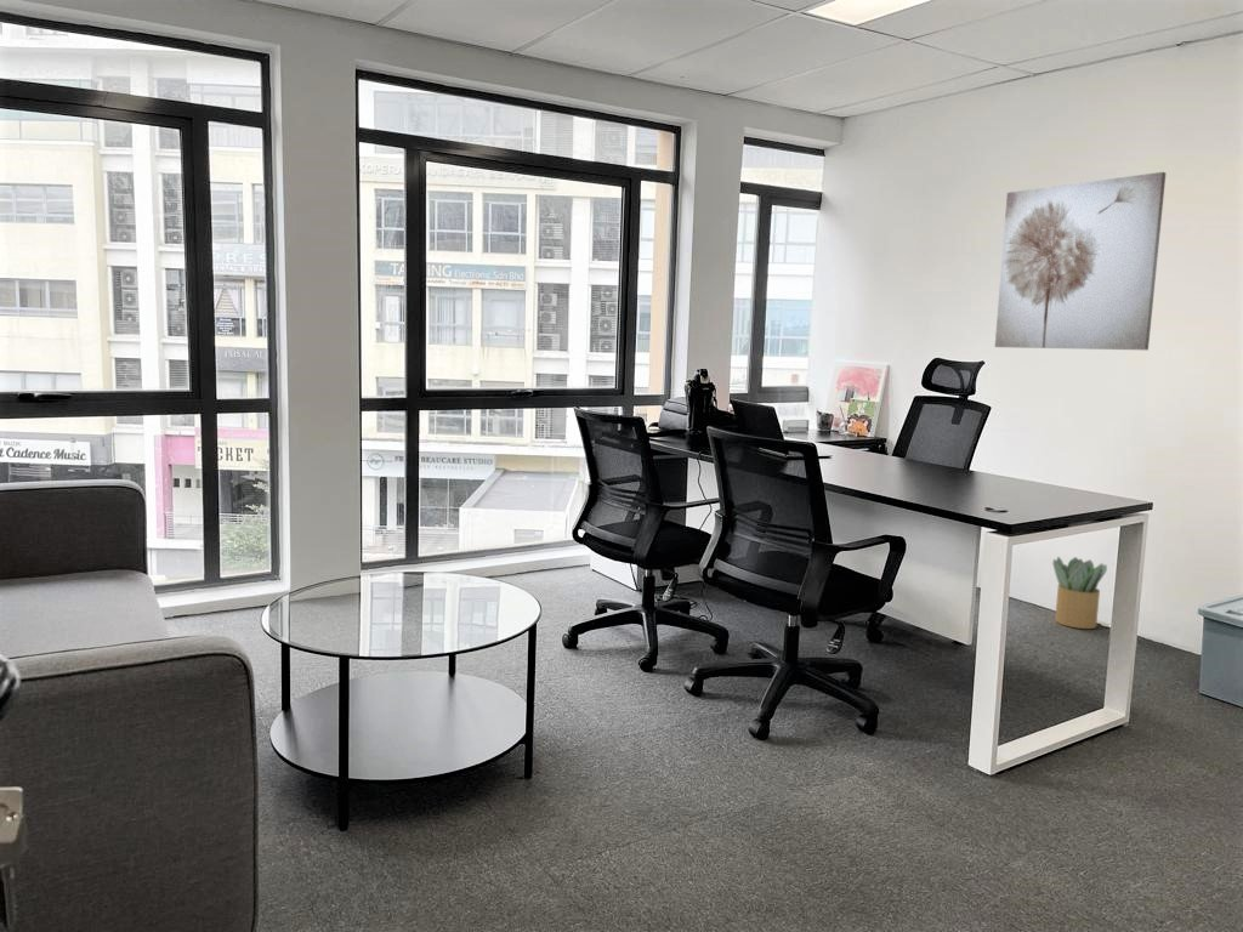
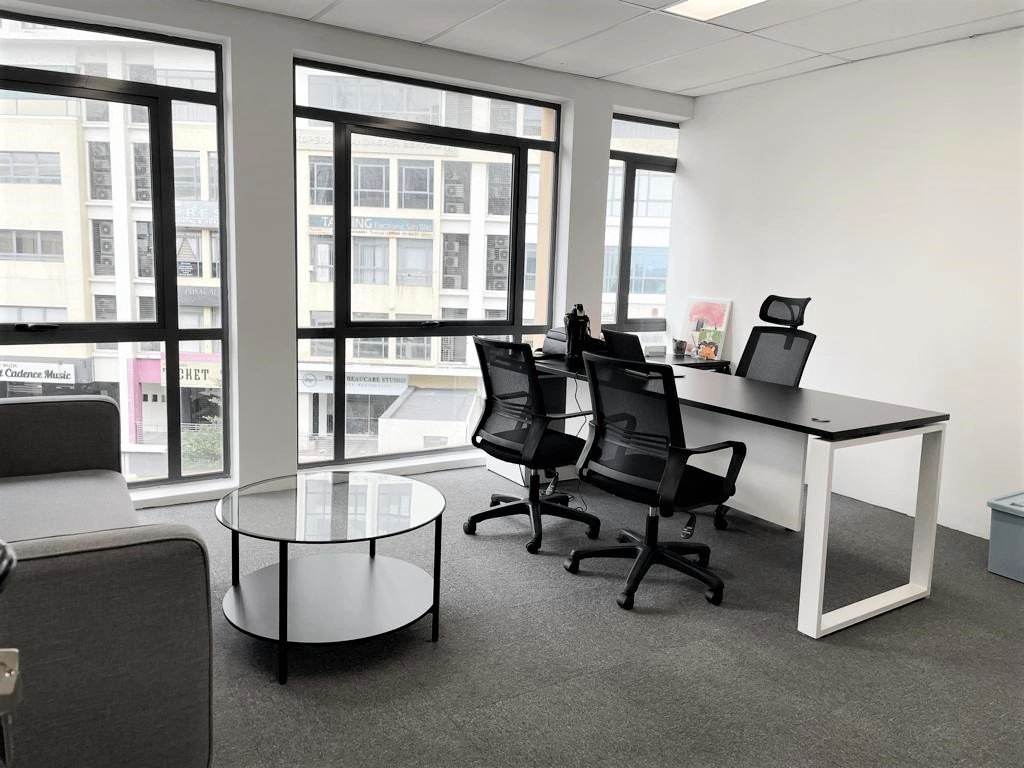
- wall art [994,171,1167,351]
- potted plant [1051,556,1108,630]
